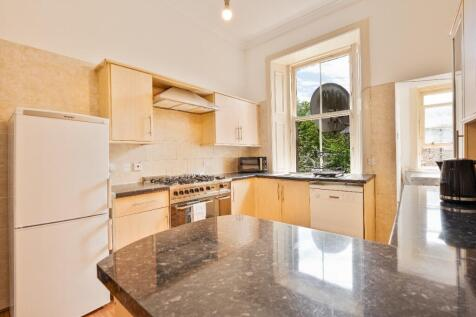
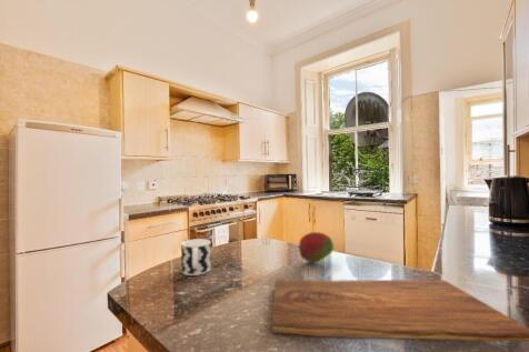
+ cutting board [271,279,529,342]
+ cup [180,238,212,276]
+ fruit [297,231,335,263]
